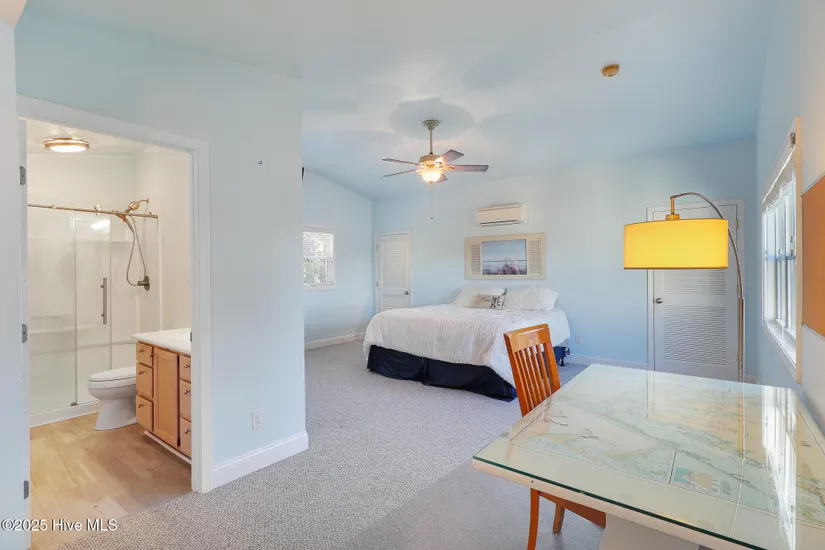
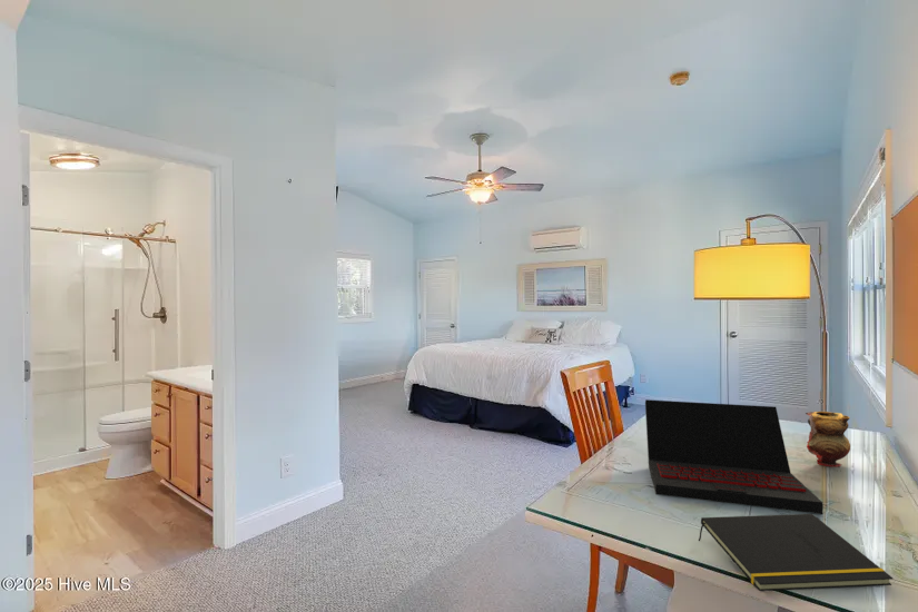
+ teapot [805,411,851,467]
+ notepad [698,513,895,592]
+ laptop [644,398,823,515]
